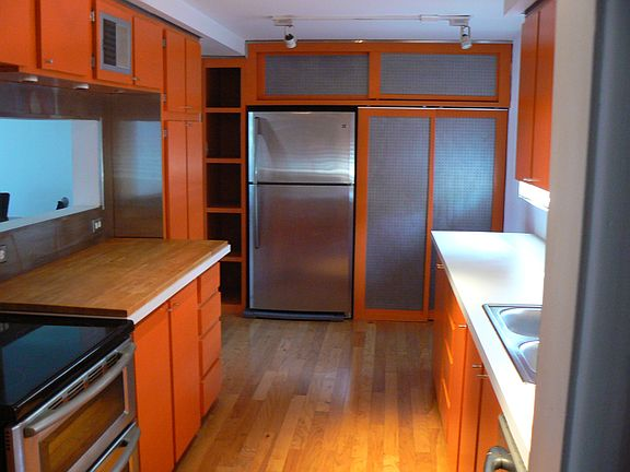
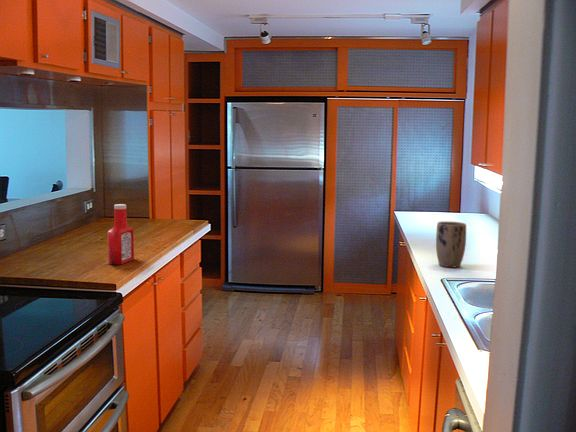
+ plant pot [435,221,467,268]
+ soap bottle [107,203,135,266]
